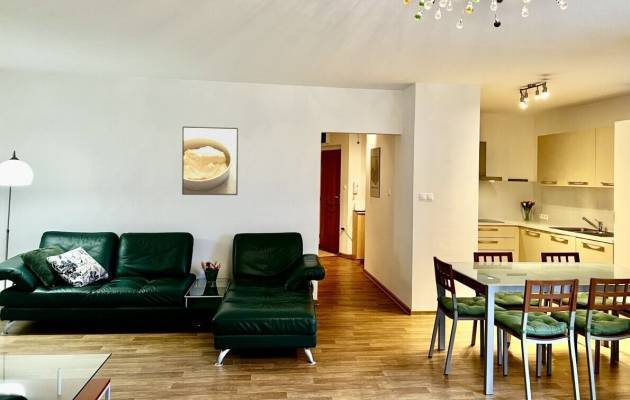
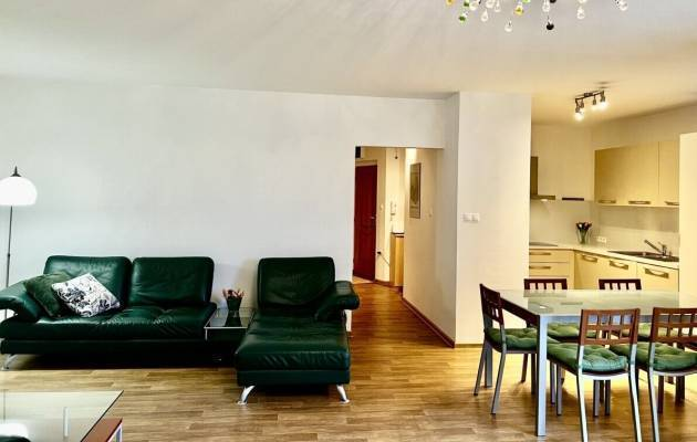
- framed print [181,125,239,196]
